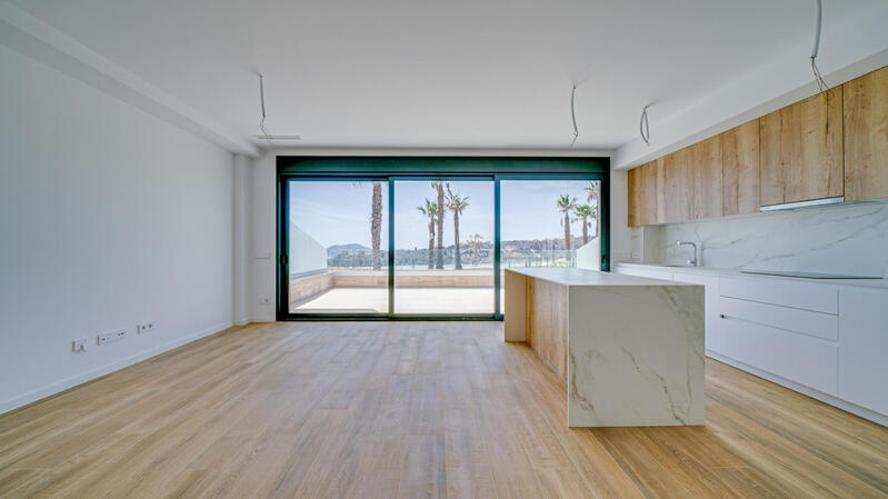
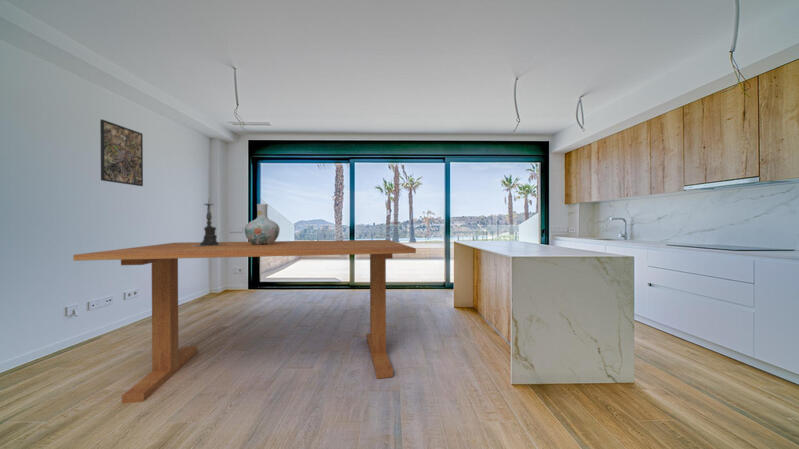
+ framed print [99,119,144,187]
+ candle holder [191,199,223,246]
+ dining table [72,239,417,405]
+ vase [244,203,281,245]
